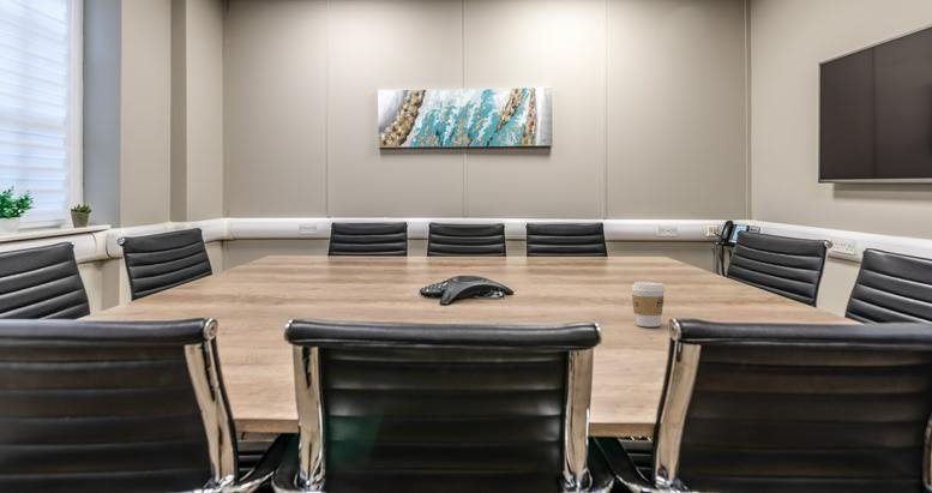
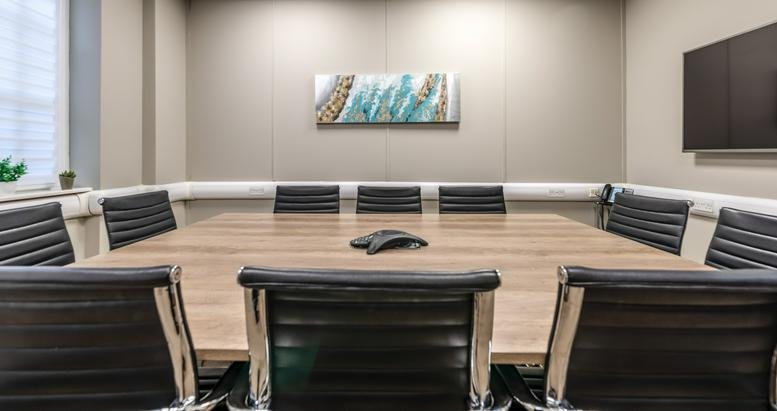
- coffee cup [631,279,667,327]
